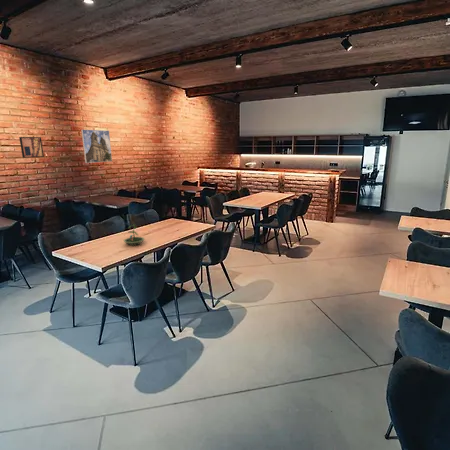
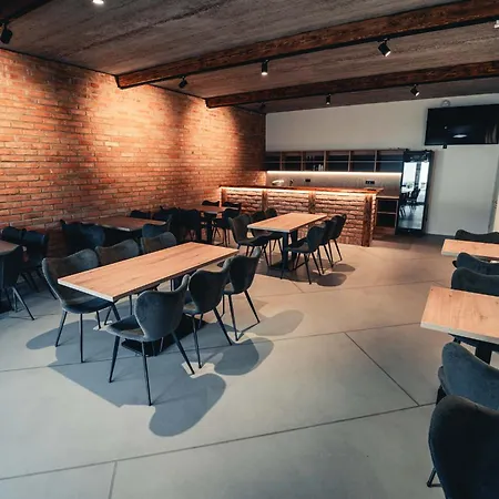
- terrarium [123,223,146,247]
- wall art [18,136,45,159]
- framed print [80,129,113,164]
